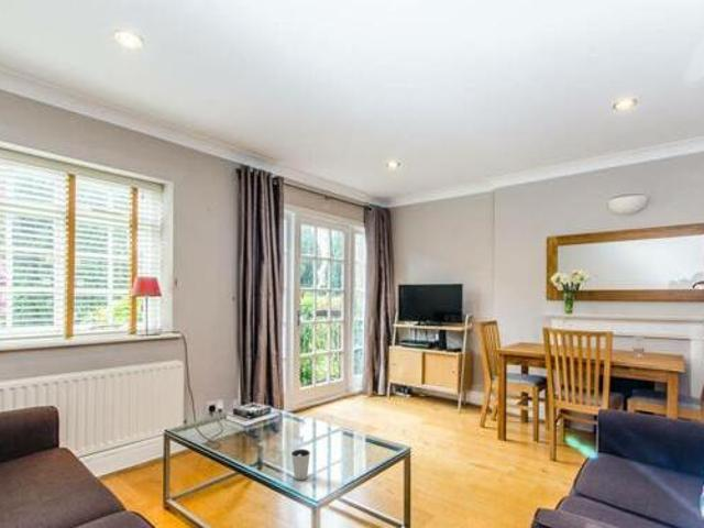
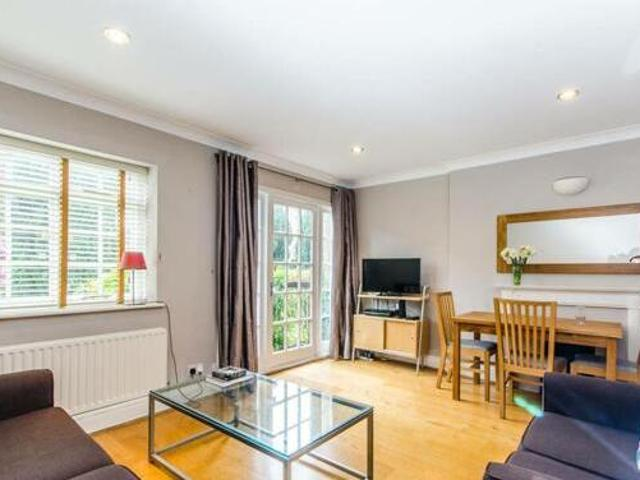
- dixie cup [290,448,311,481]
